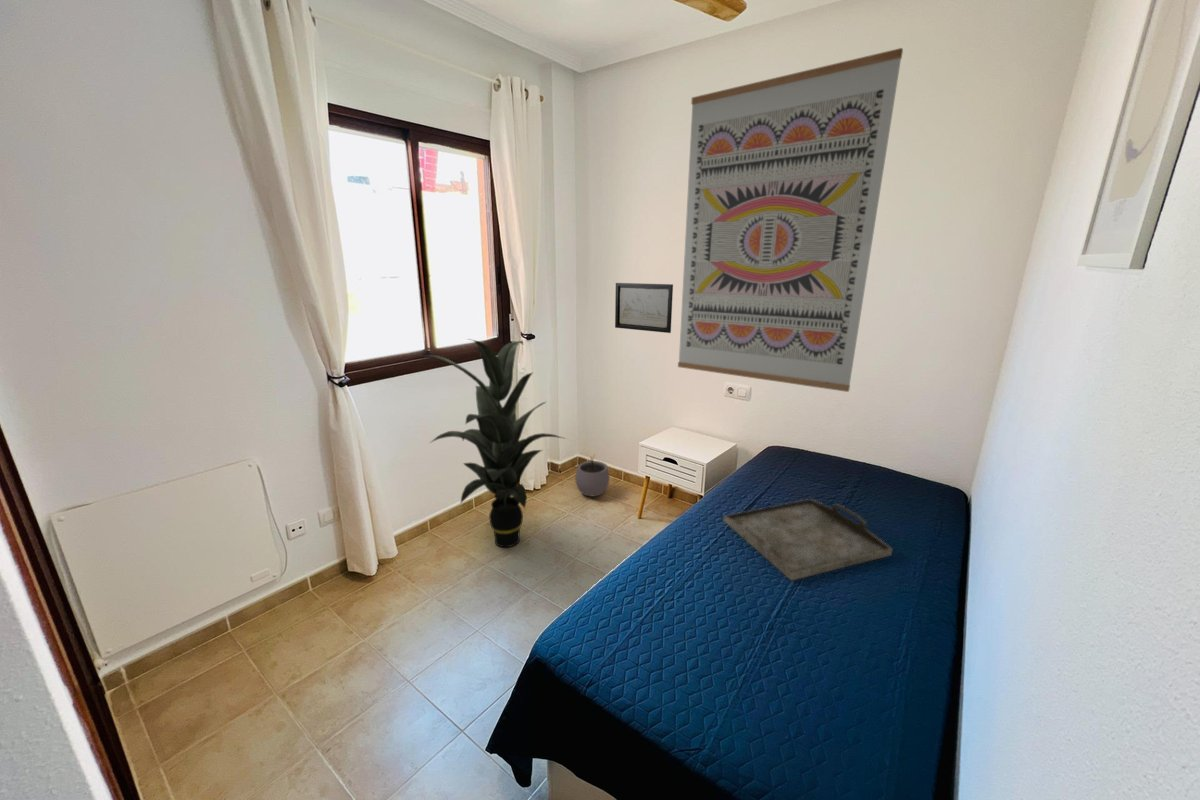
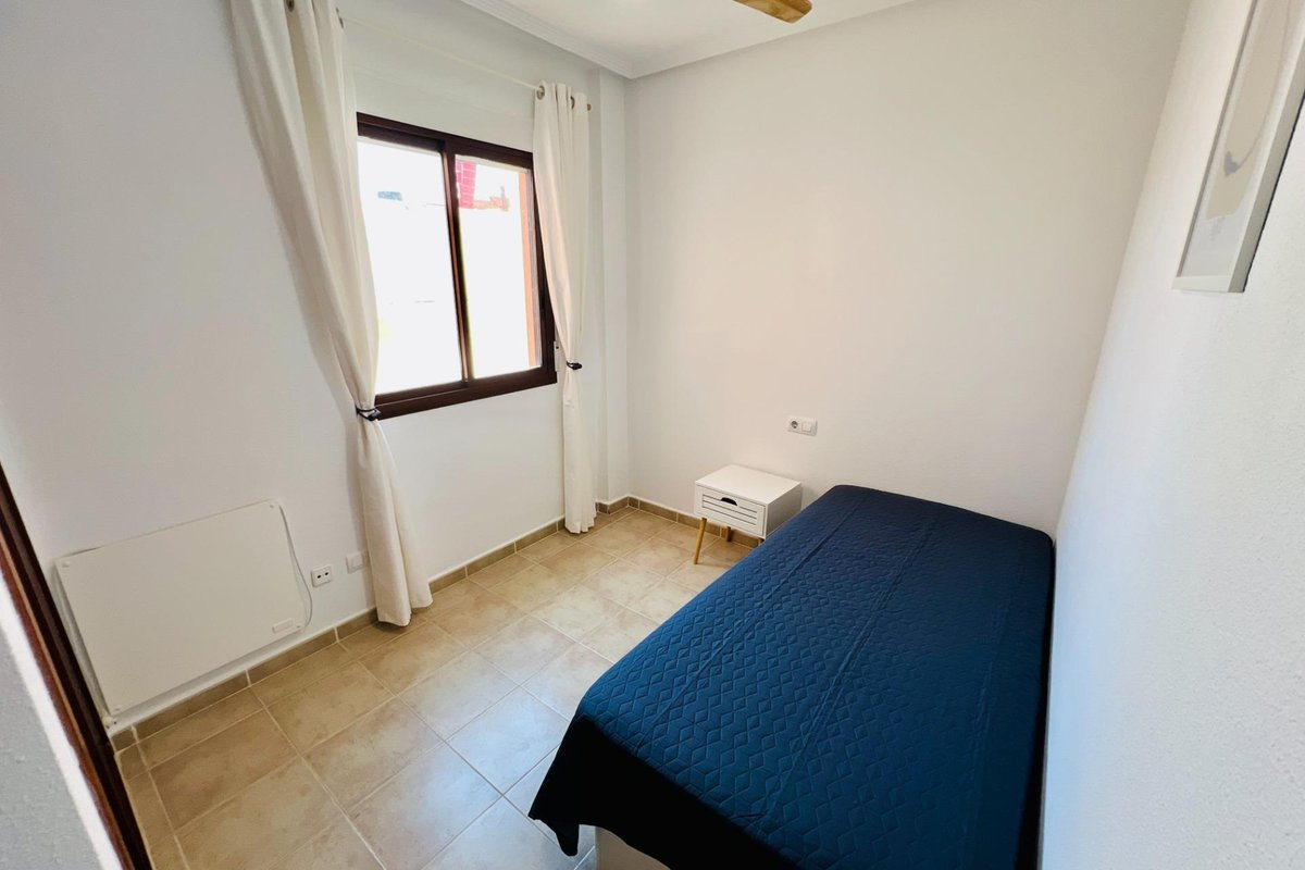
- plant pot [574,454,611,497]
- serving tray [723,498,893,582]
- indoor plant [421,338,568,548]
- wall art [677,47,904,393]
- wall art [614,282,674,334]
